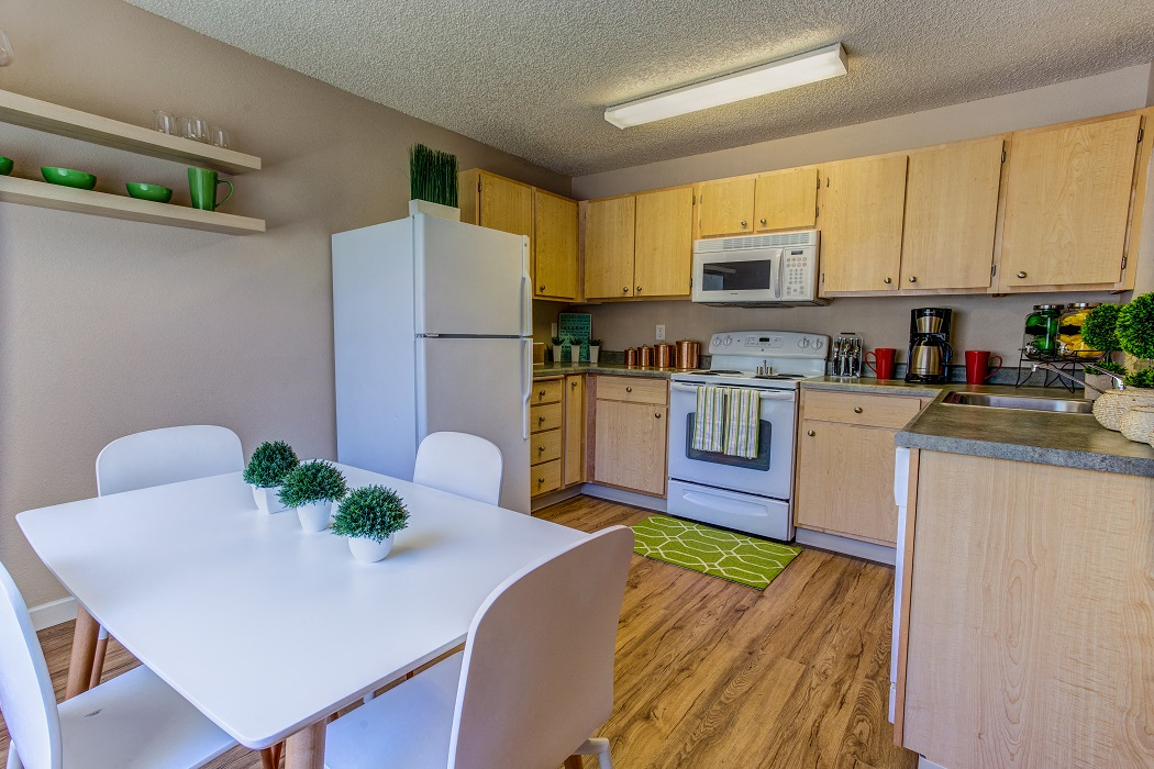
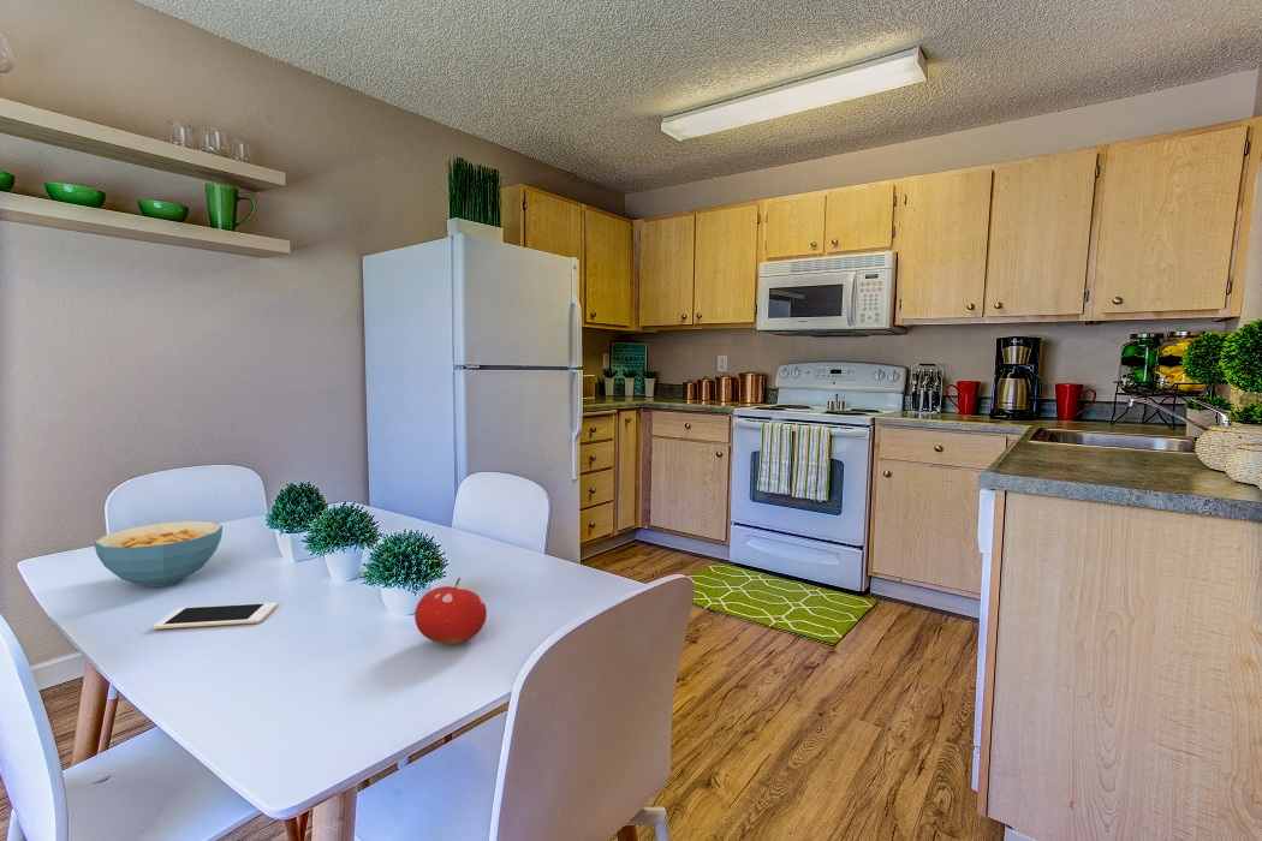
+ fruit [413,577,488,645]
+ cereal bowl [93,520,224,587]
+ cell phone [151,602,279,631]
